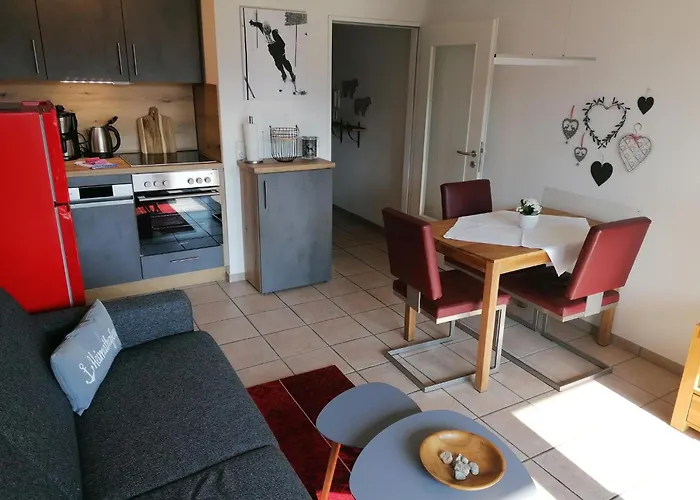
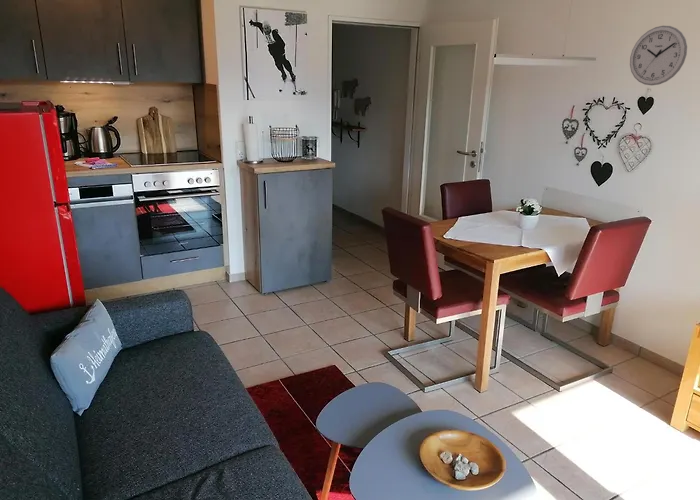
+ wall clock [629,25,688,86]
